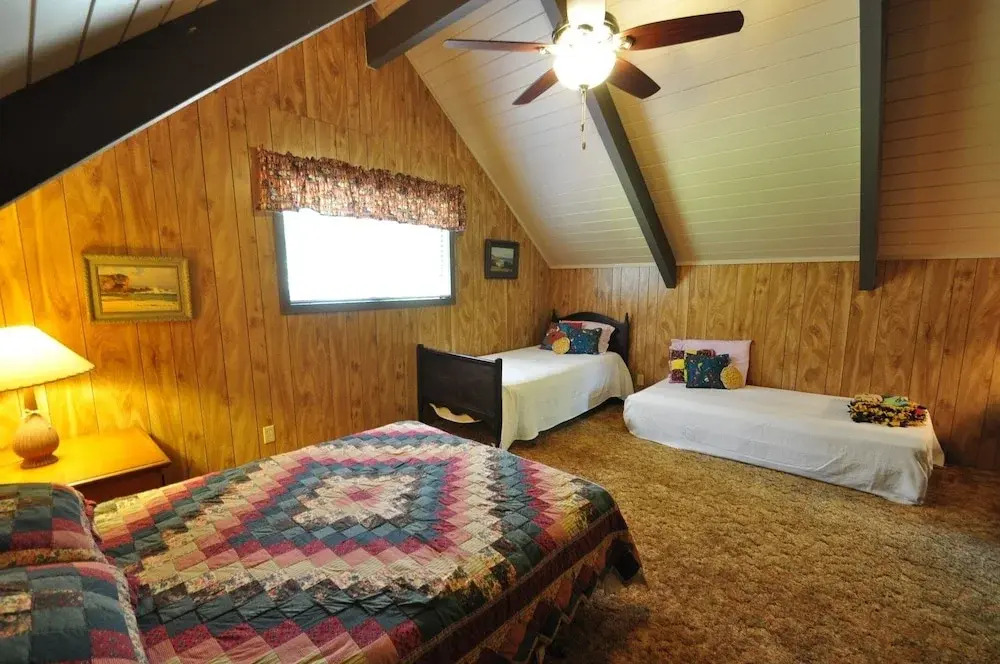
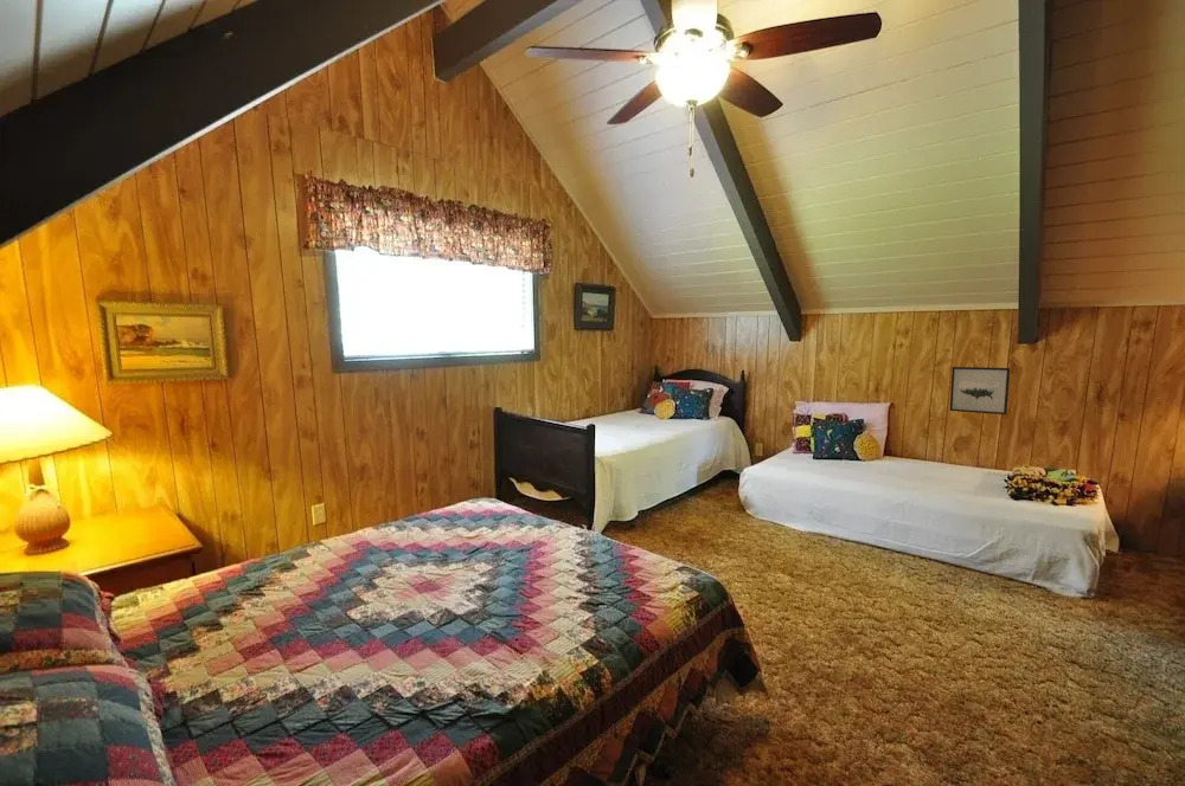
+ wall art [949,366,1011,415]
